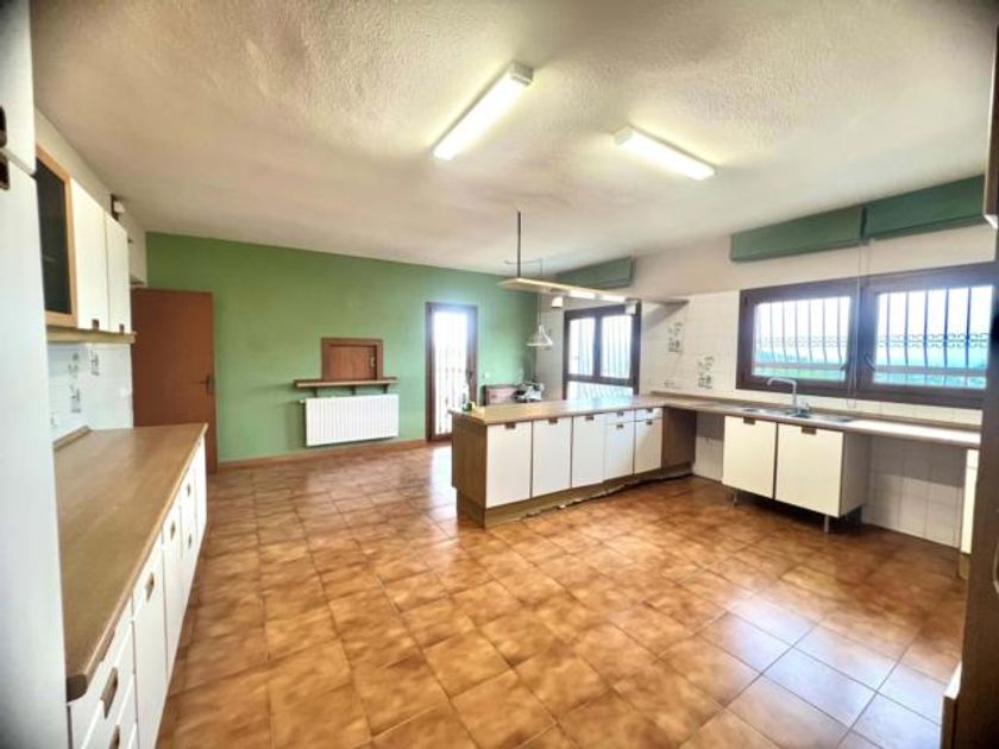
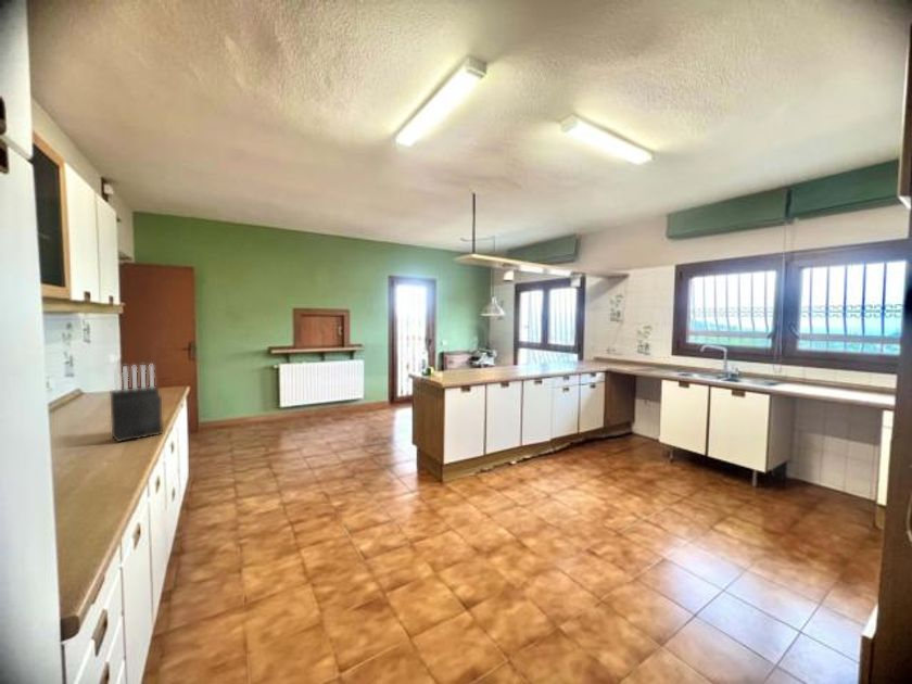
+ knife block [110,364,164,443]
